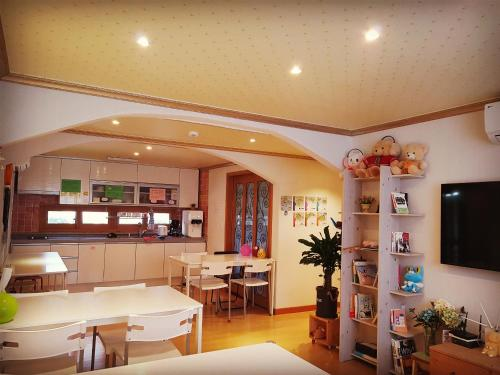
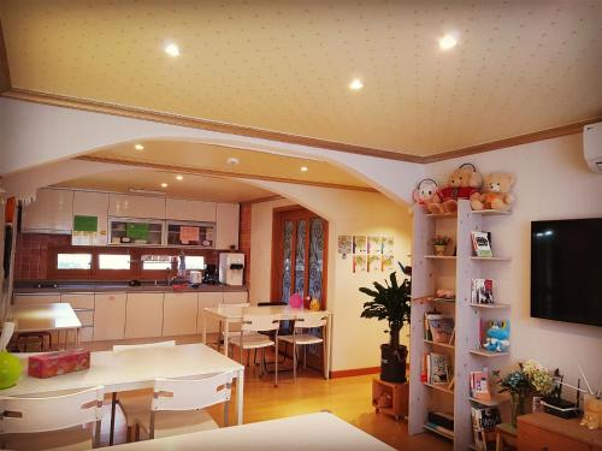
+ tissue box [26,348,92,379]
